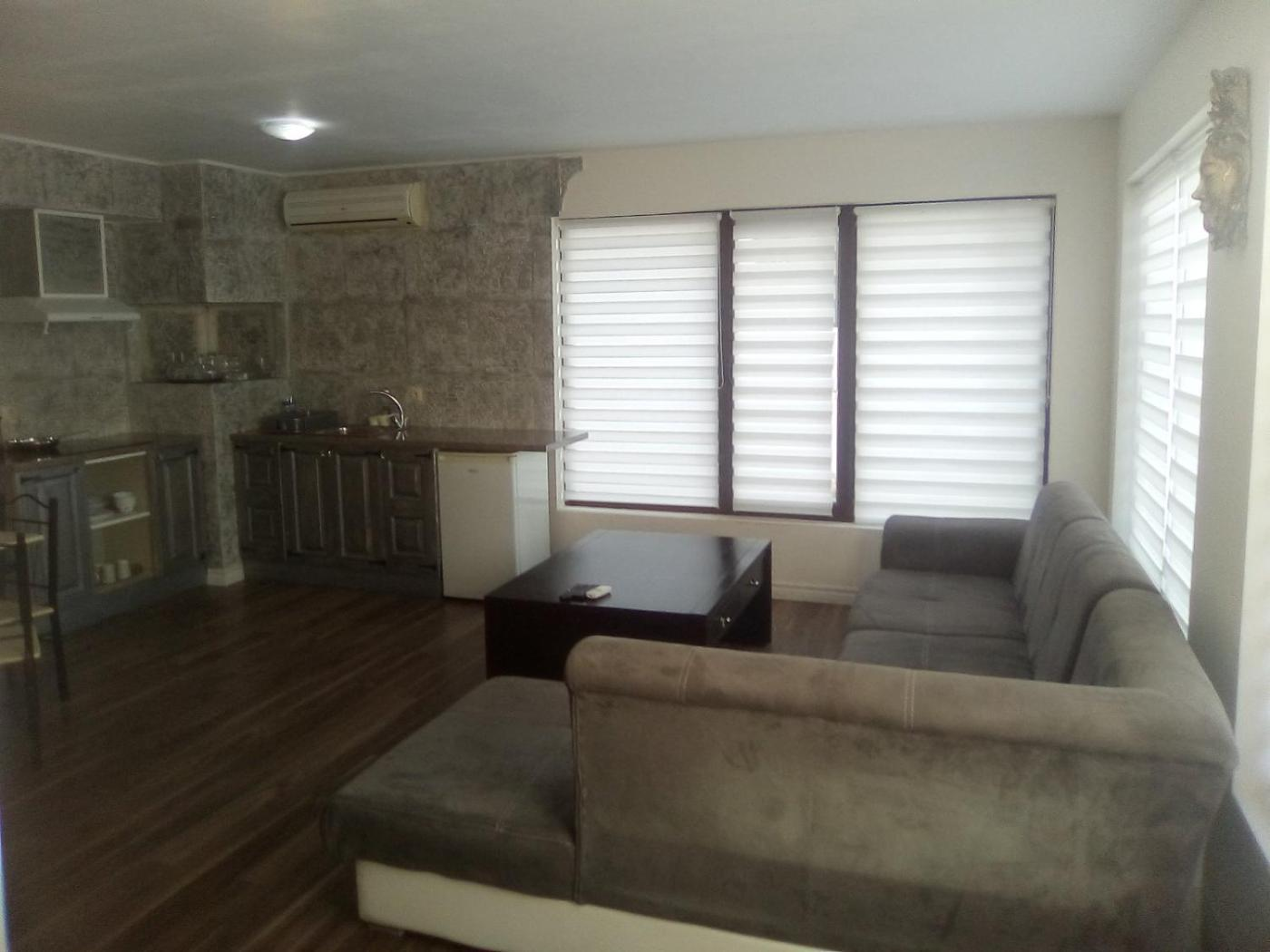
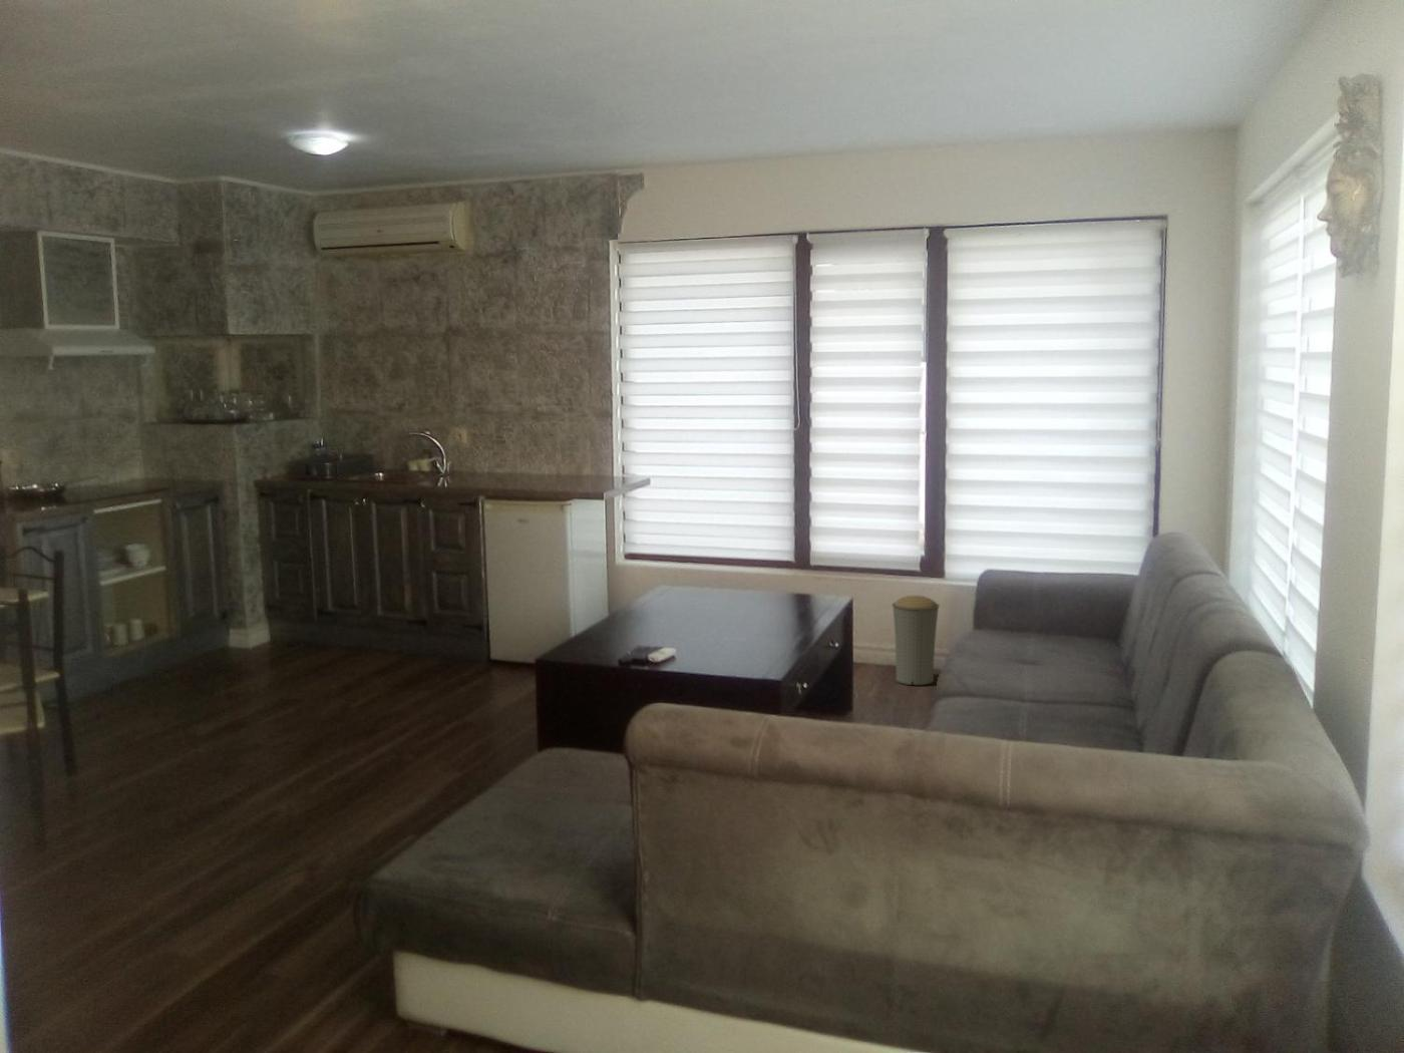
+ trash can [891,595,941,686]
